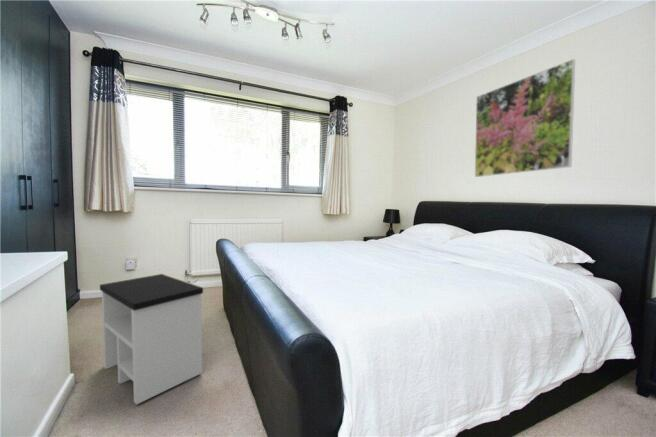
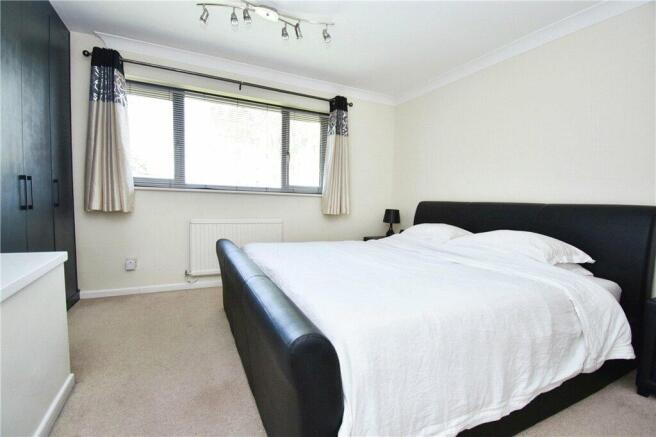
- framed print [474,58,576,178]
- side table [99,273,204,406]
